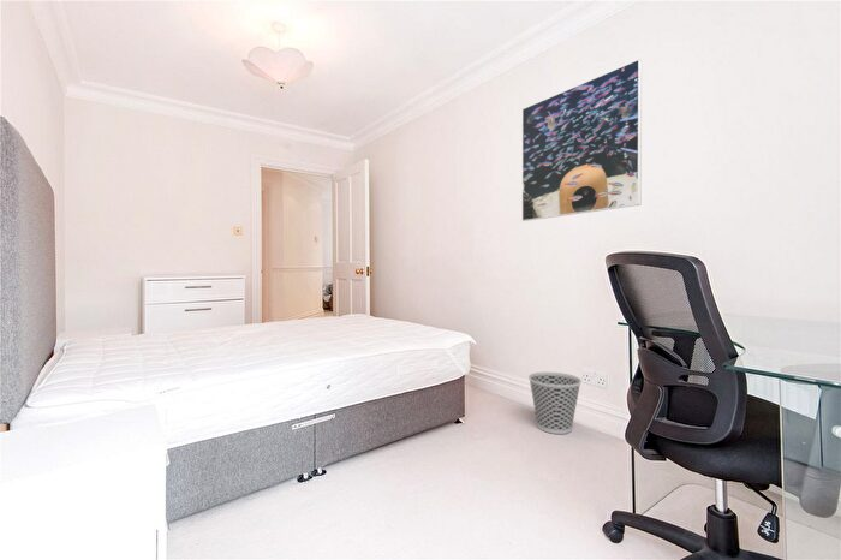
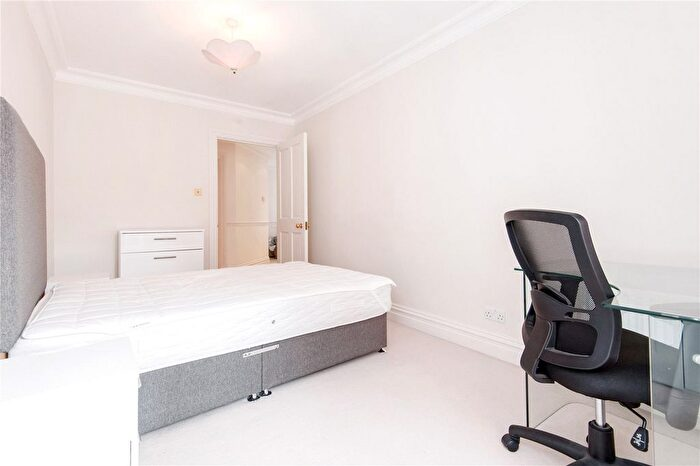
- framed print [521,58,643,222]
- wastebasket [527,371,583,435]
